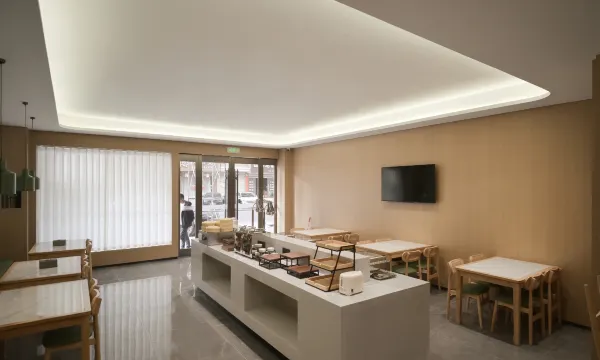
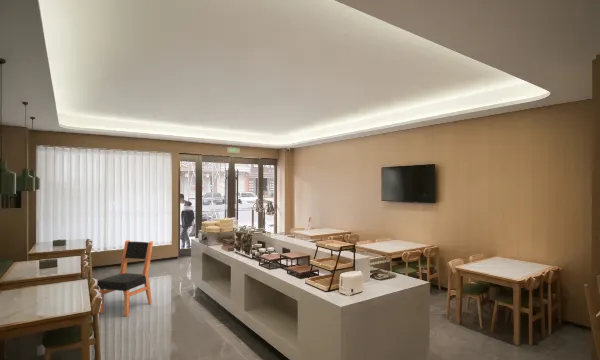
+ dining chair [97,239,154,318]
